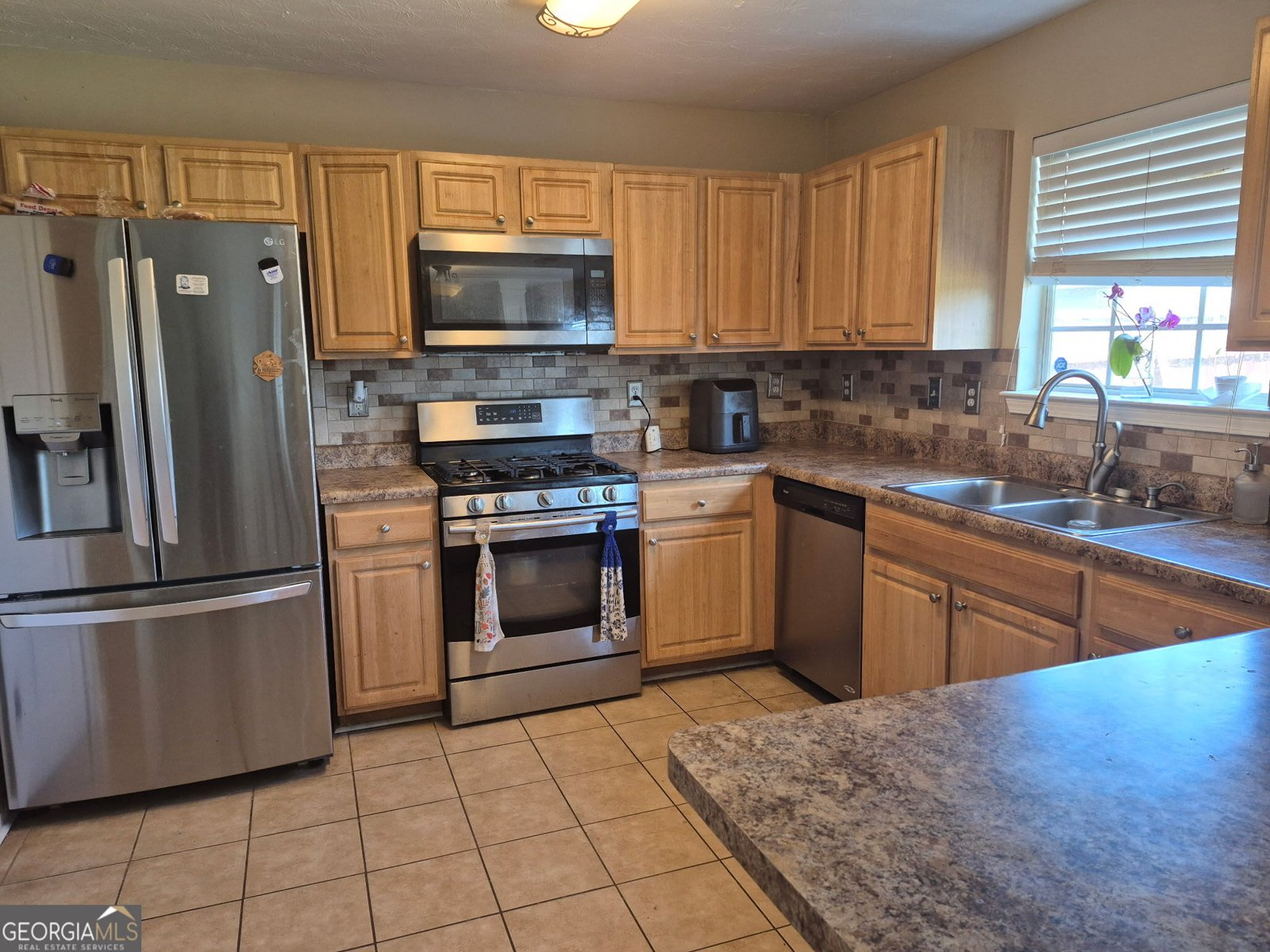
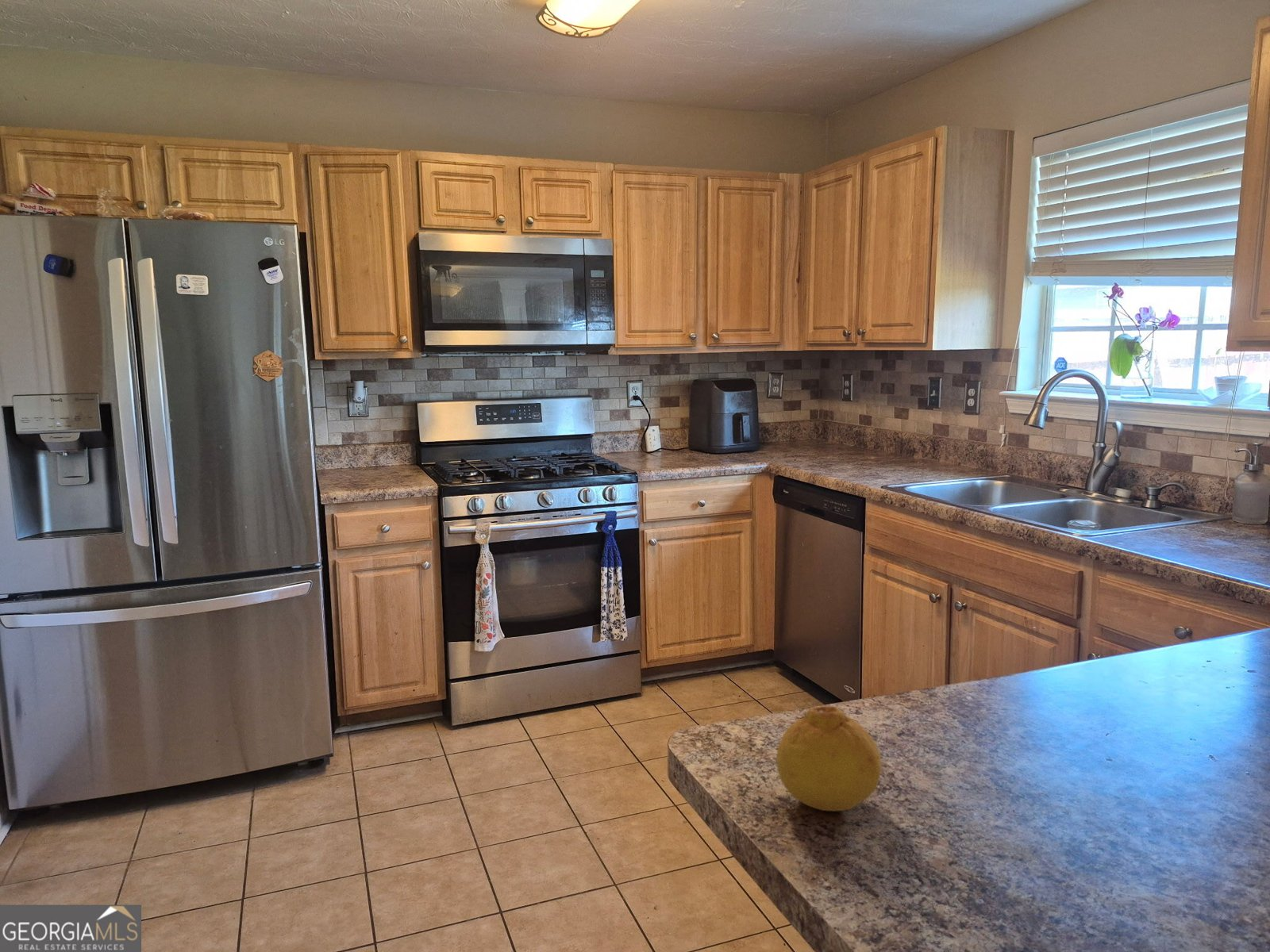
+ fruit [775,705,883,812]
